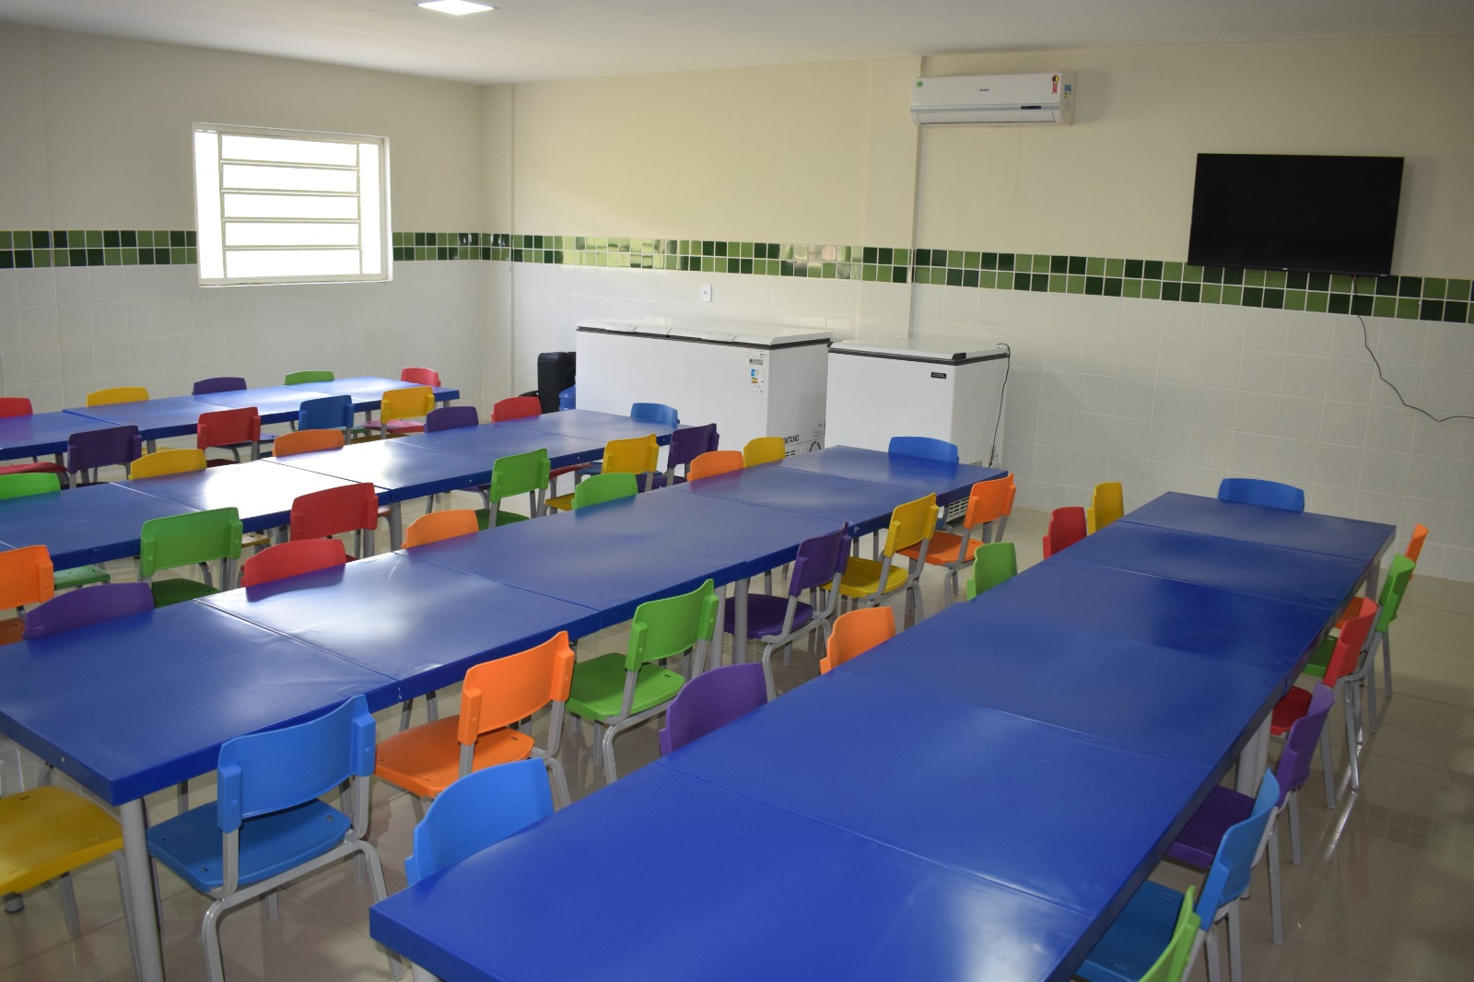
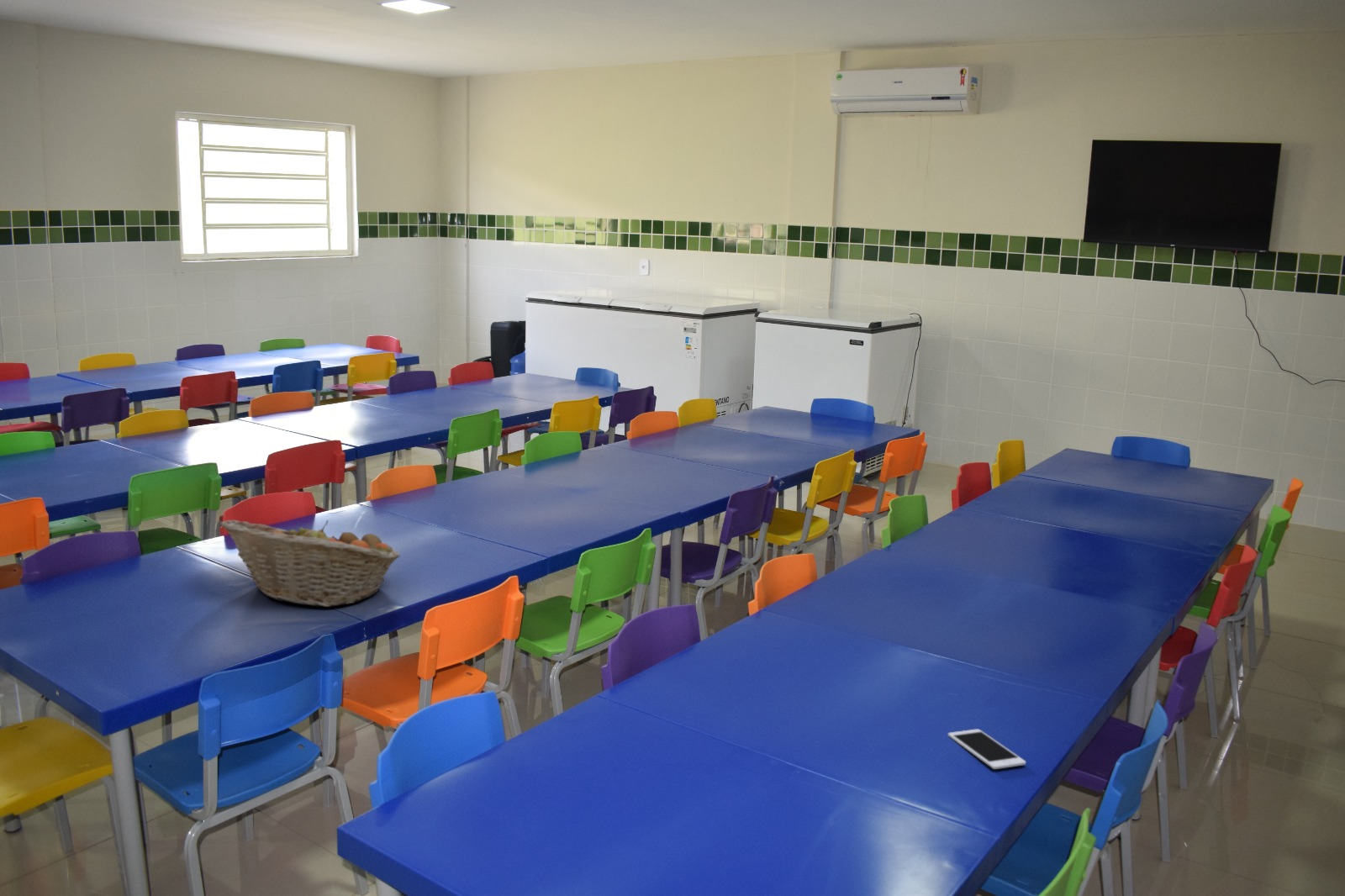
+ cell phone [947,729,1026,770]
+ fruit basket [219,519,401,608]
